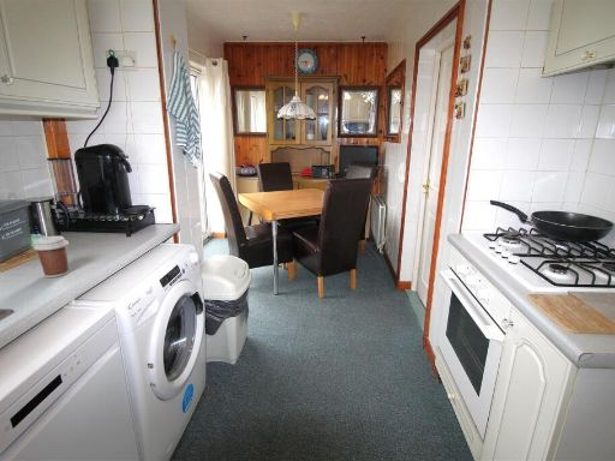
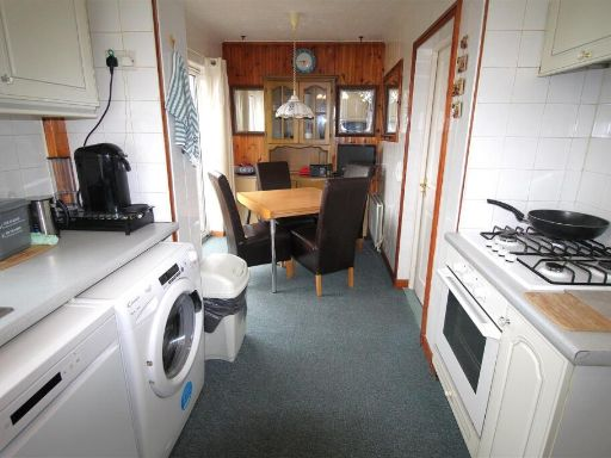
- coffee cup [32,235,70,279]
